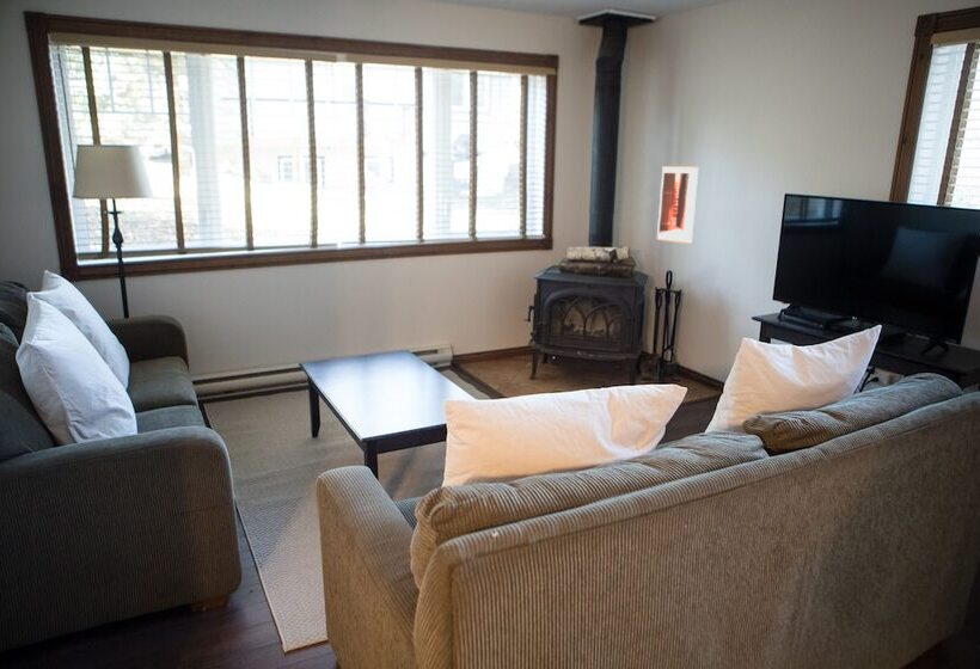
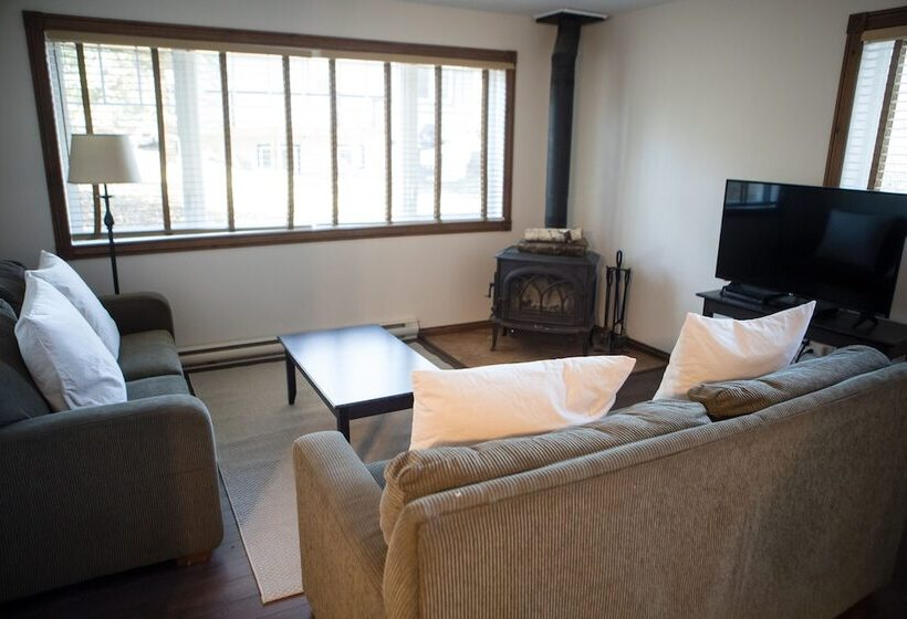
- wall art [655,165,700,246]
